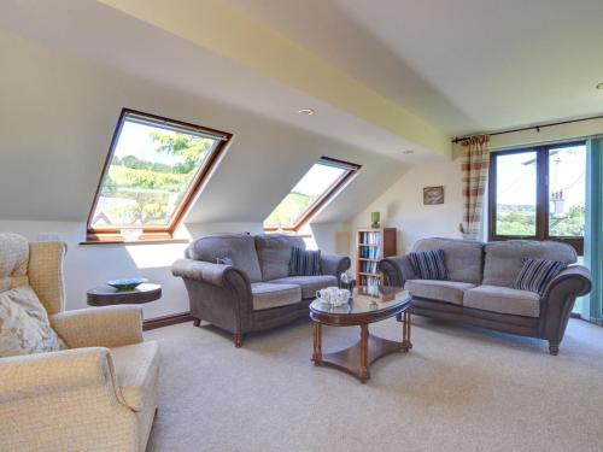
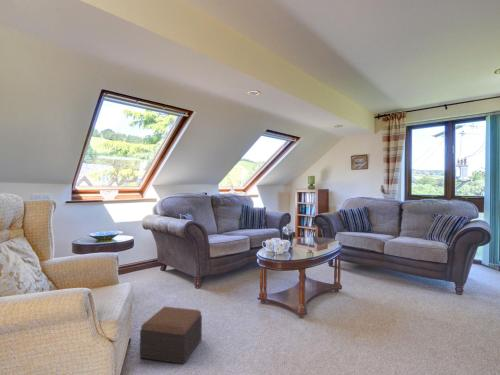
+ footstool [139,306,203,365]
